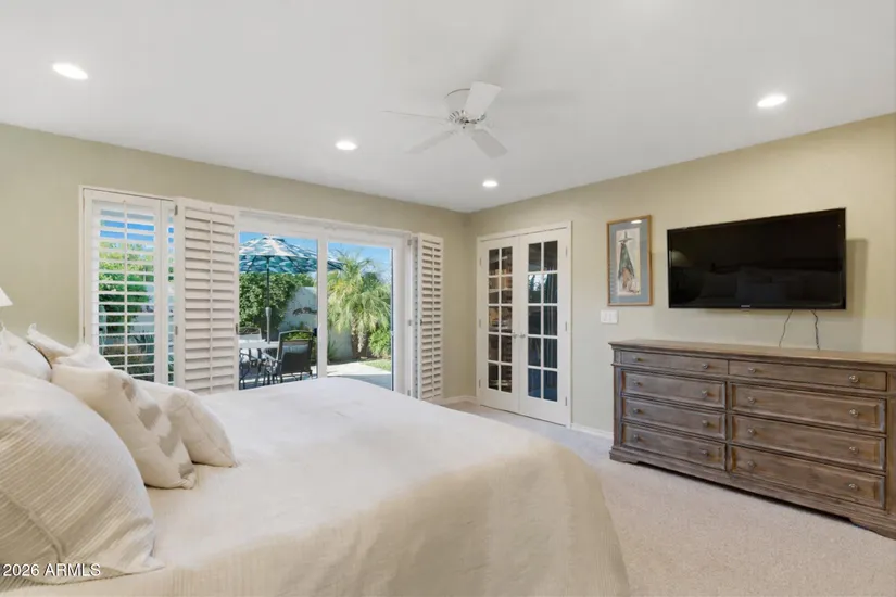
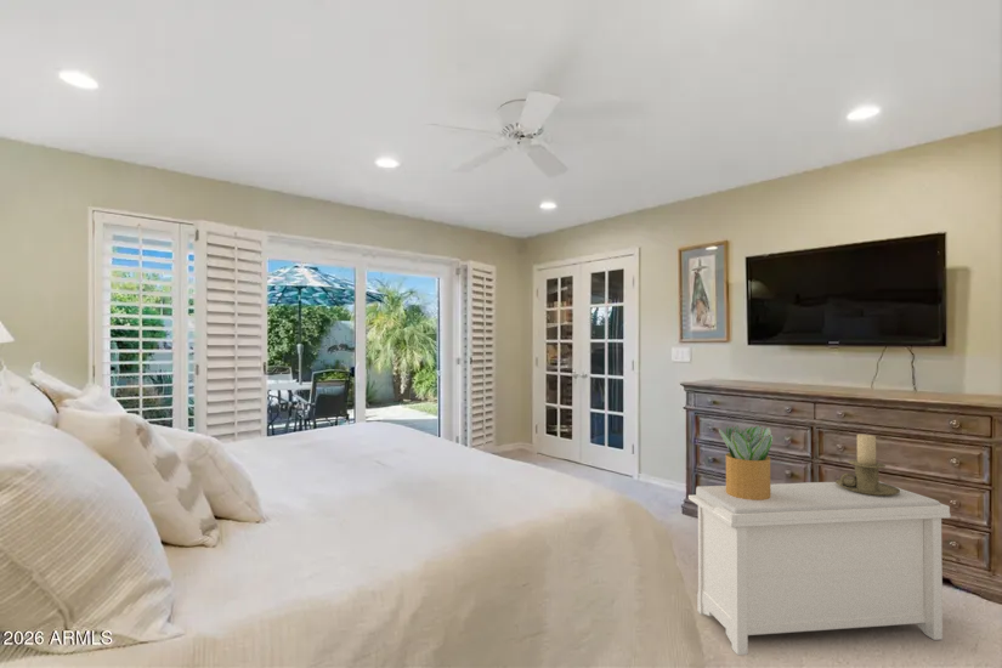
+ bench [687,480,952,656]
+ candle holder [834,434,900,496]
+ potted plant [718,424,774,500]
